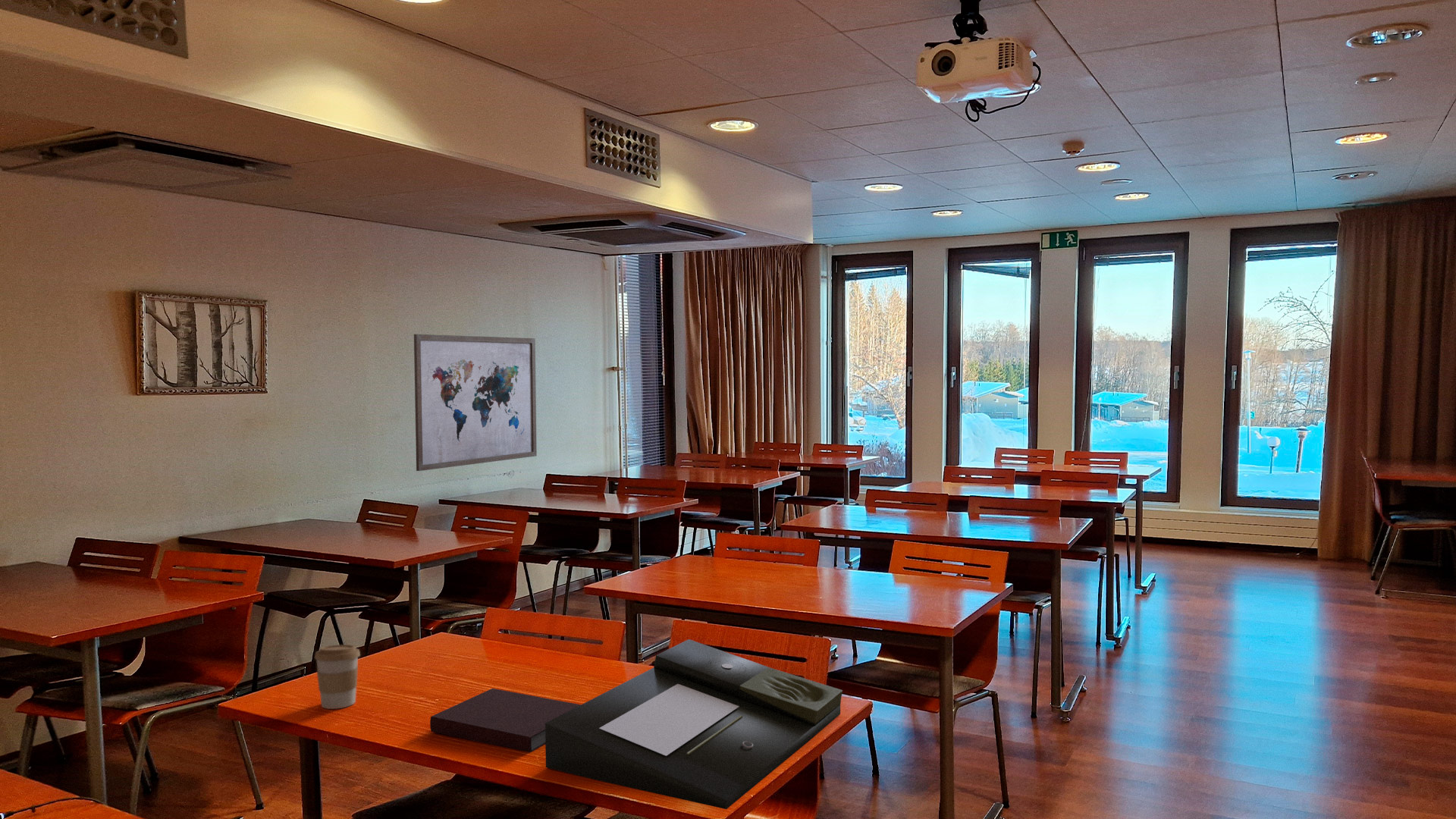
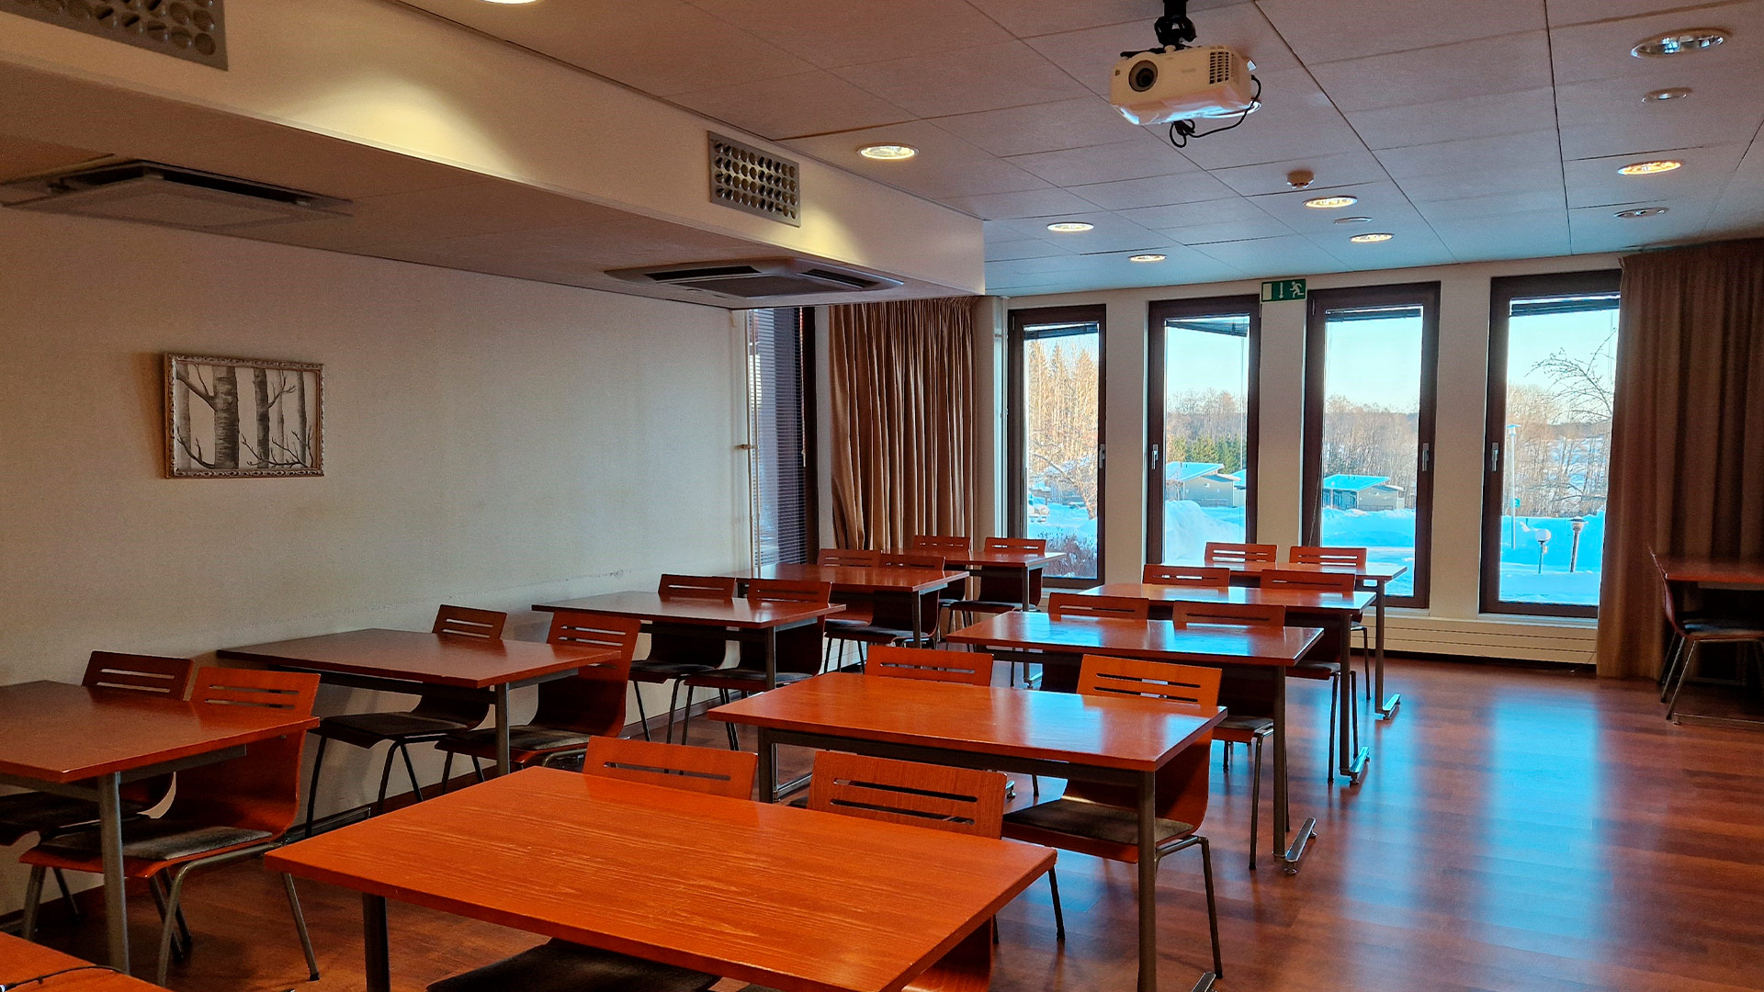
- notebook [429,688,581,753]
- coffee cup [314,644,361,710]
- document tray [544,639,843,810]
- wall art [413,334,538,472]
